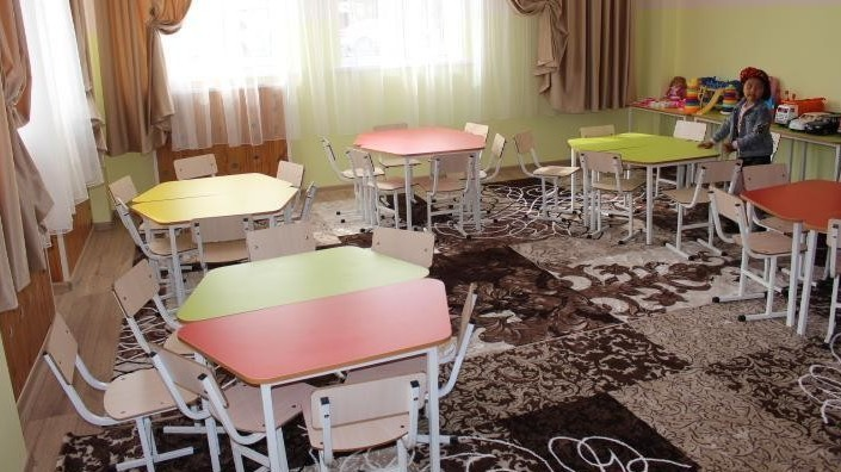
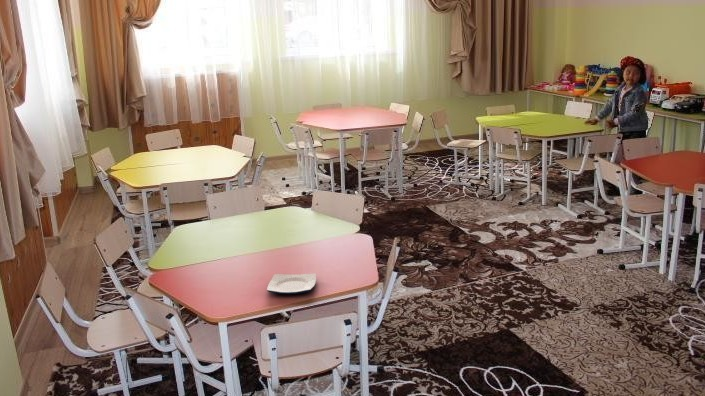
+ plate [266,272,317,295]
